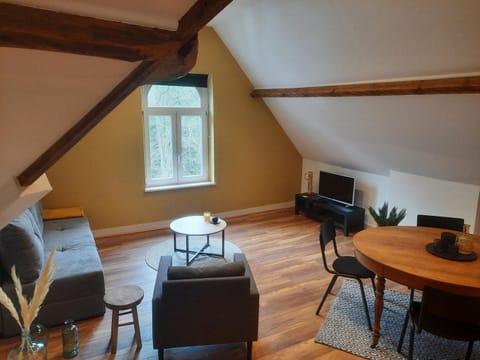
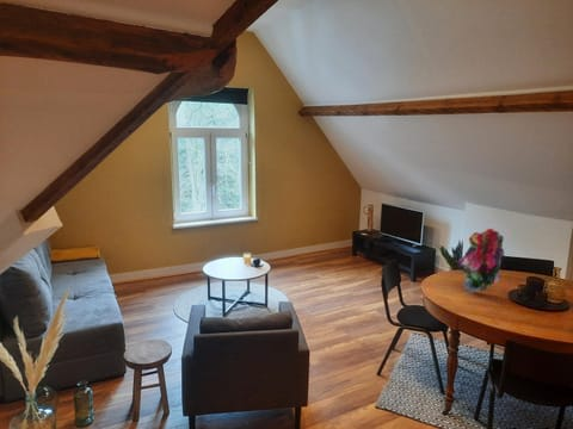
+ bouquet [455,228,506,293]
